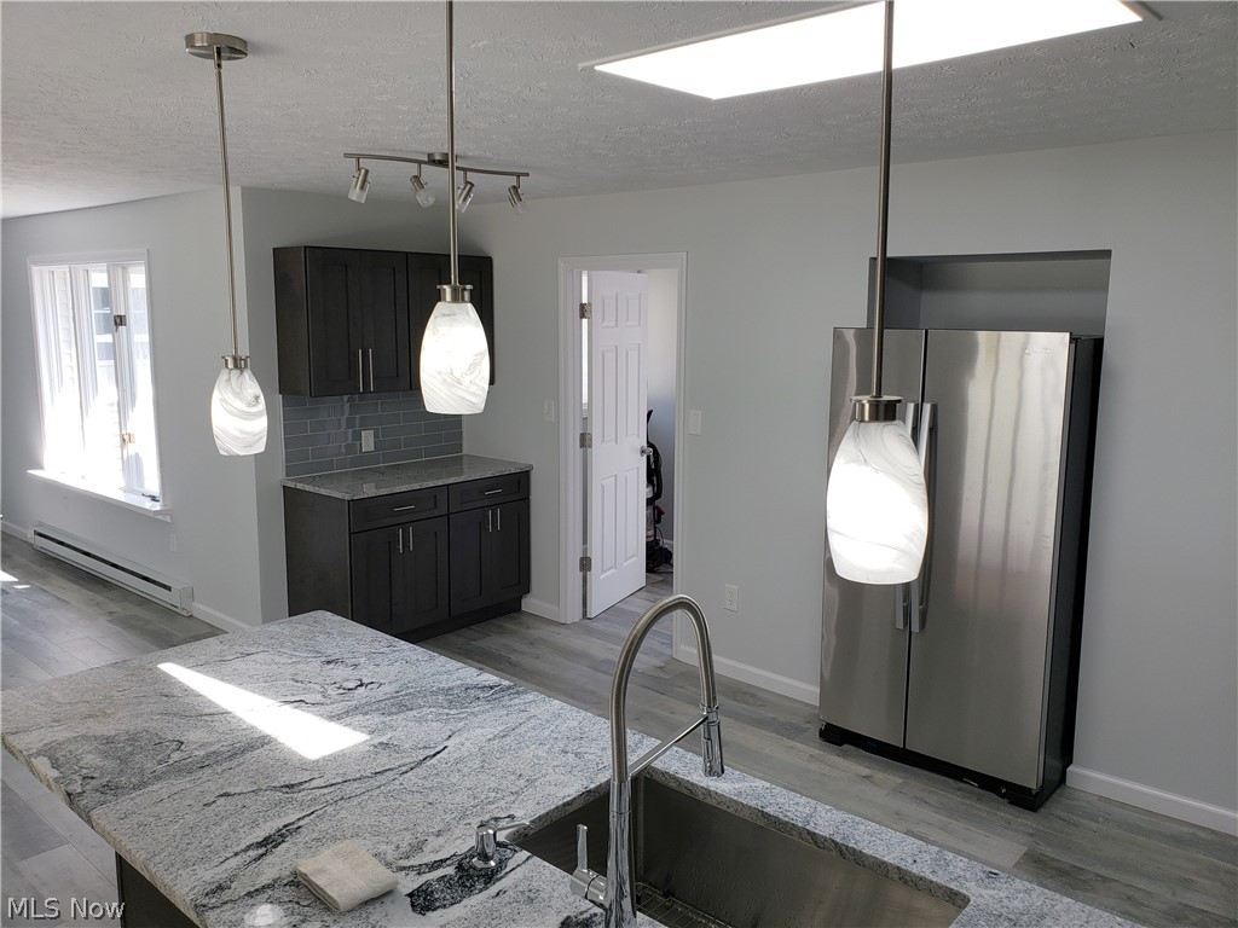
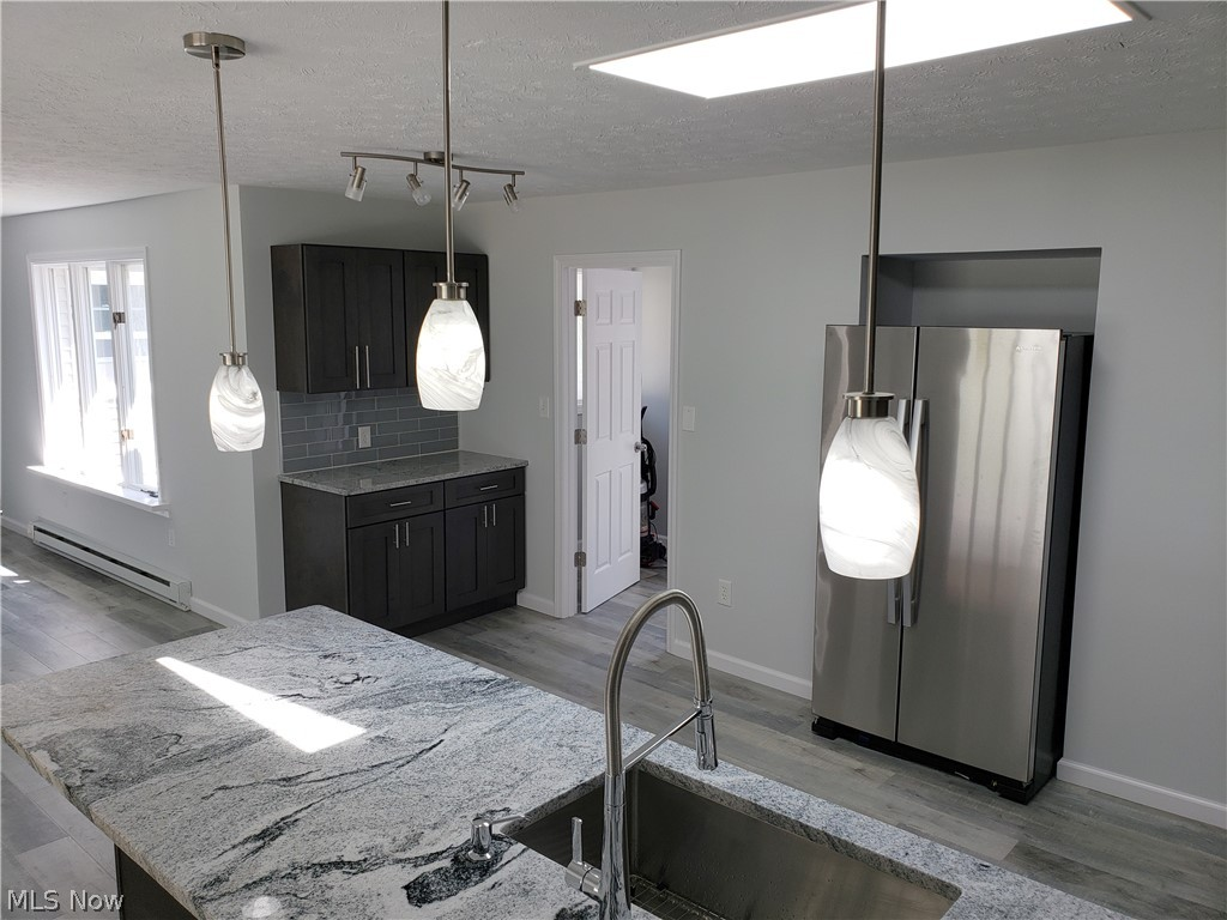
- washcloth [293,839,400,914]
